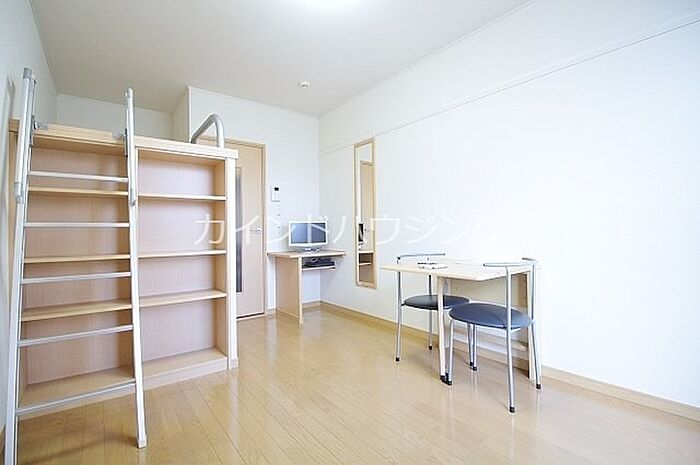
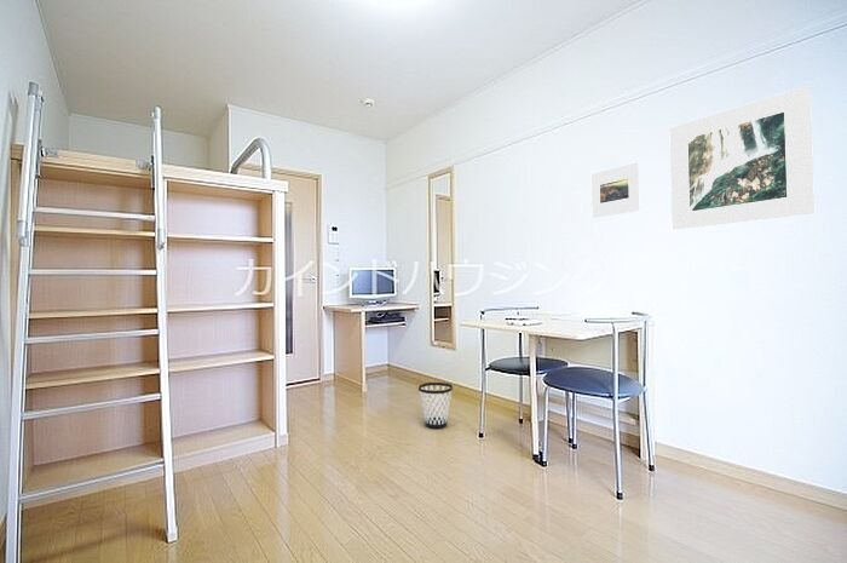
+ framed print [590,161,640,219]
+ wastebasket [417,381,454,430]
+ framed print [668,85,816,231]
